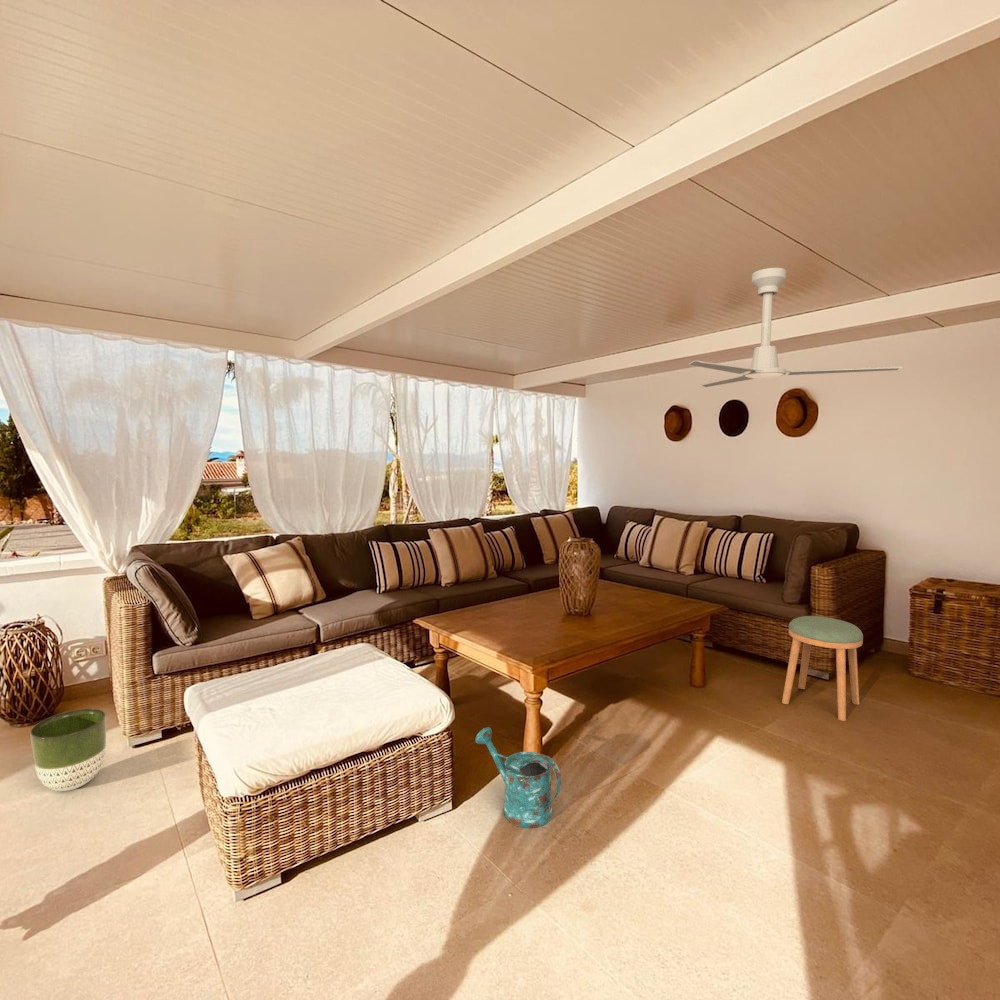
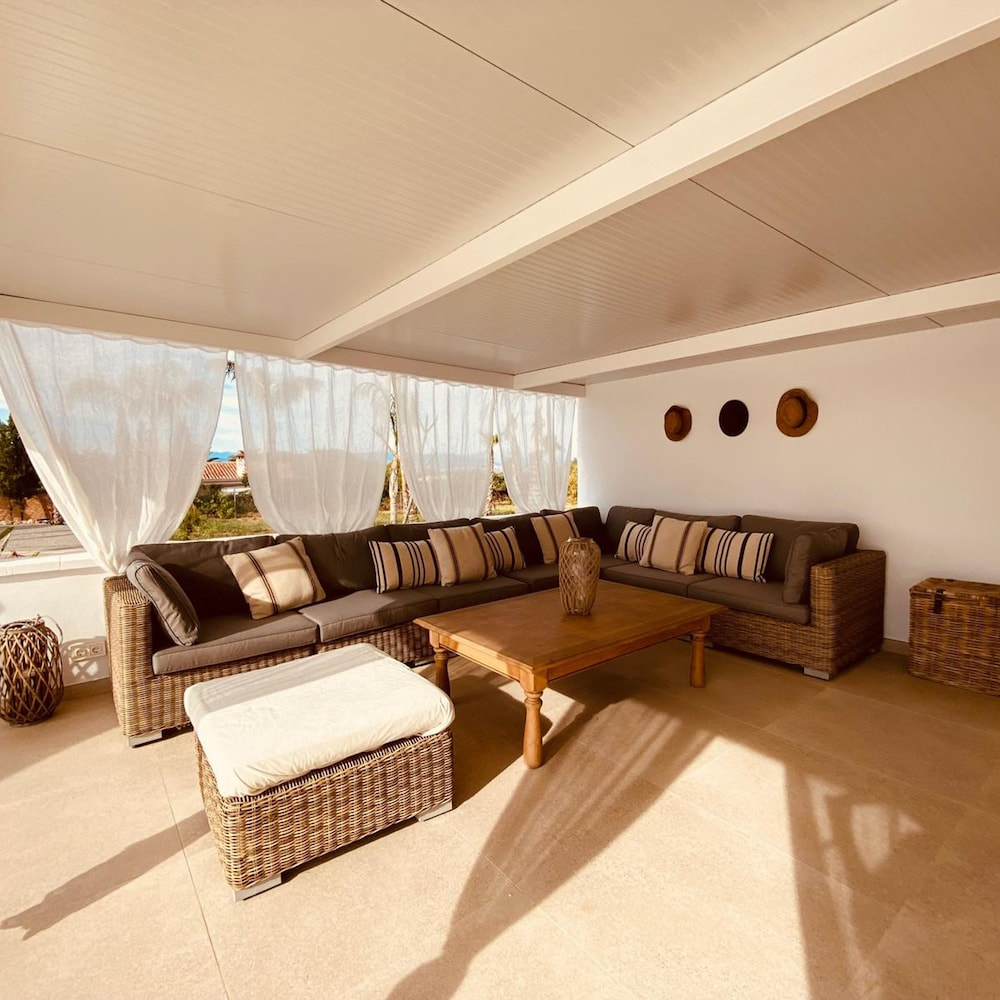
- planter [29,708,107,792]
- stool [781,615,864,722]
- watering can [474,726,562,829]
- ceiling fan [688,267,903,388]
